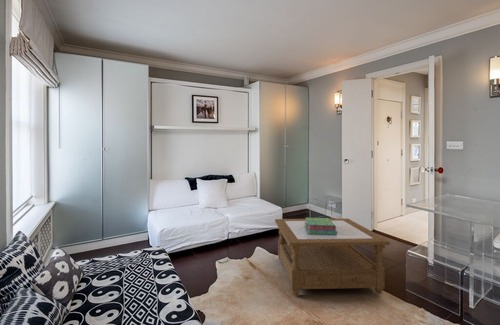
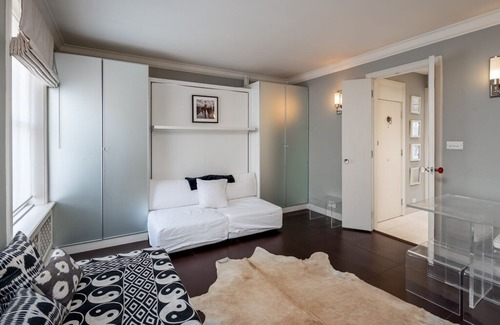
- stack of books [304,217,337,235]
- coffee table [274,217,391,296]
